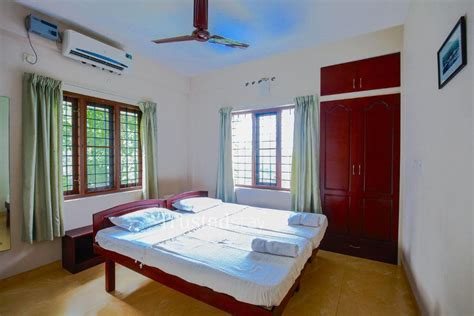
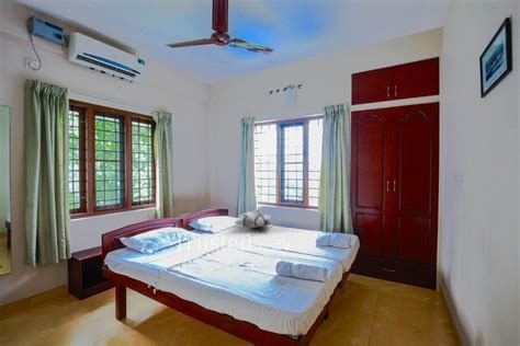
+ decorative pillow [234,209,272,229]
